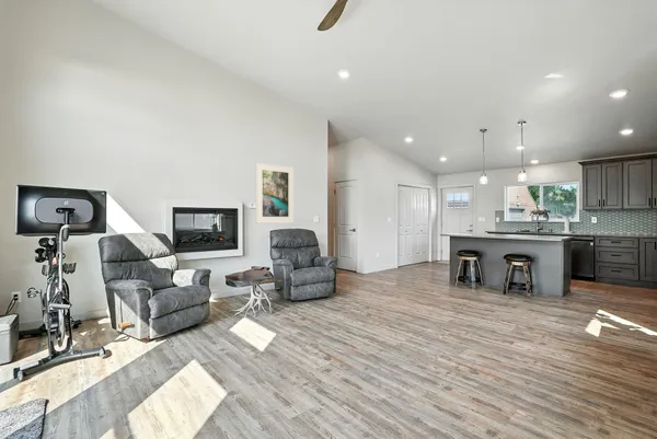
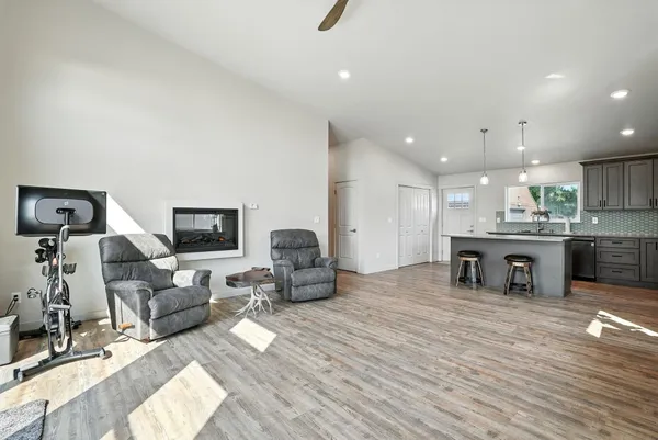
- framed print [255,162,295,224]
